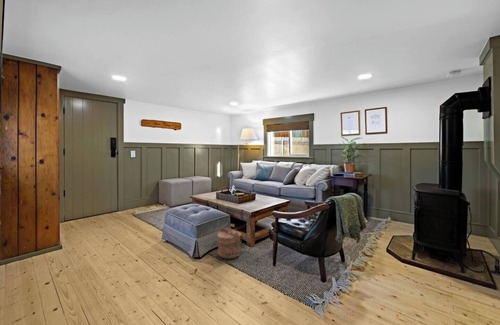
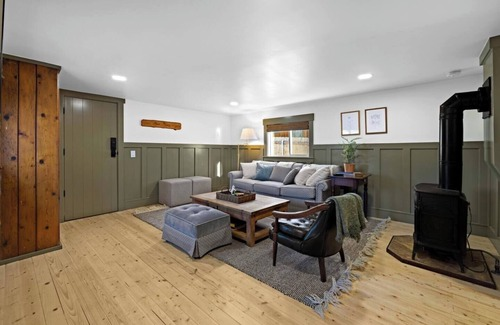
- bucket [216,226,242,260]
